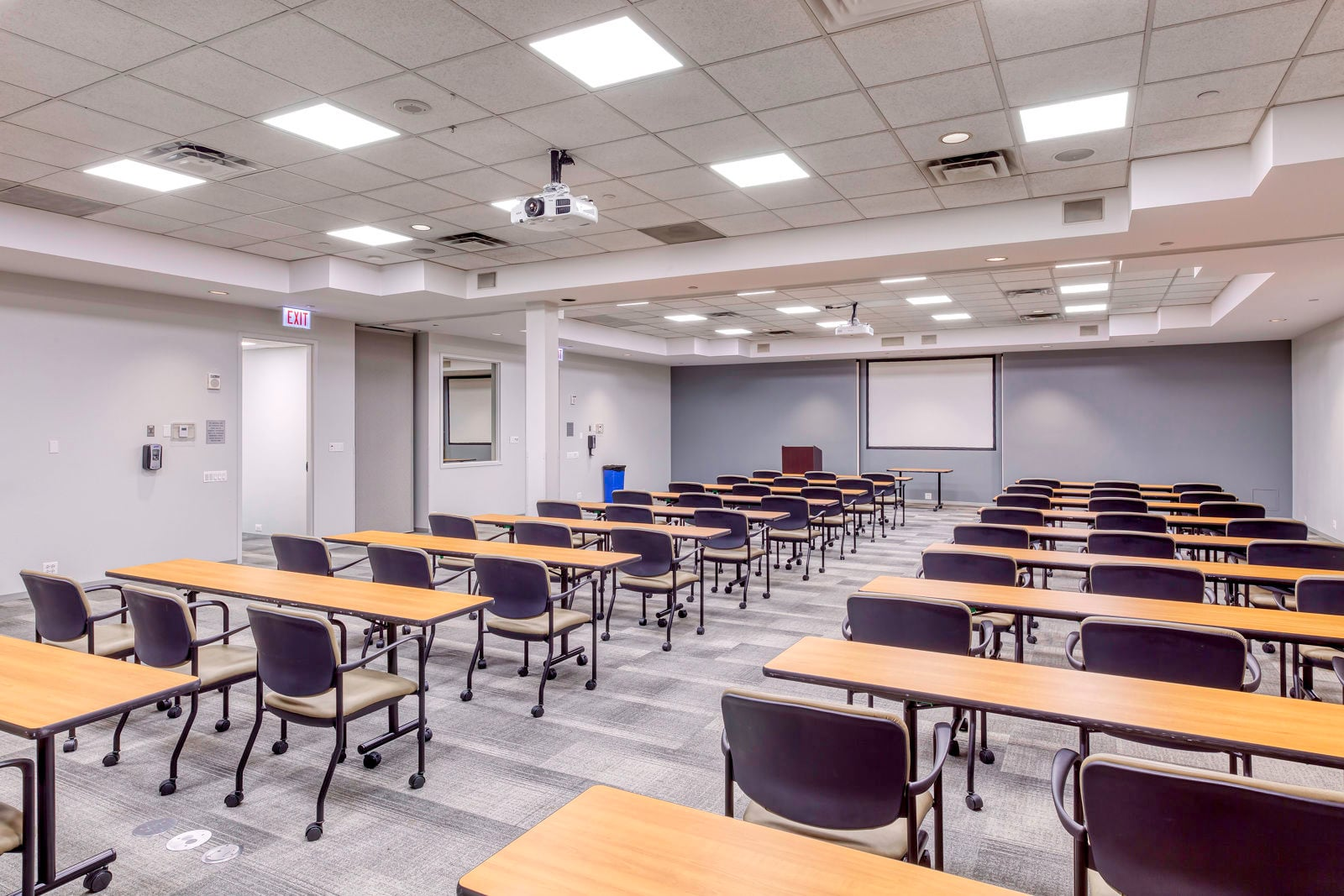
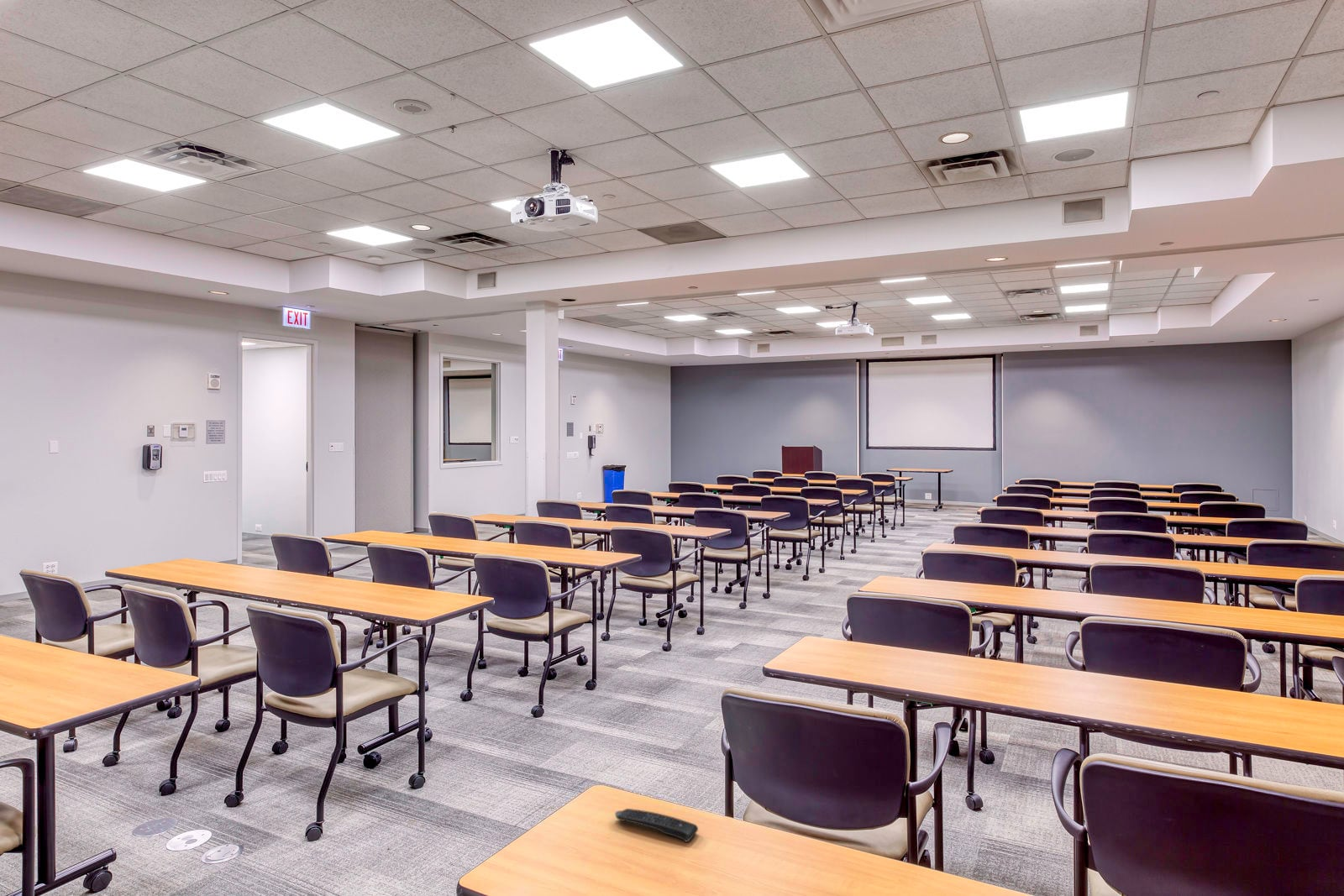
+ remote control [614,808,699,843]
